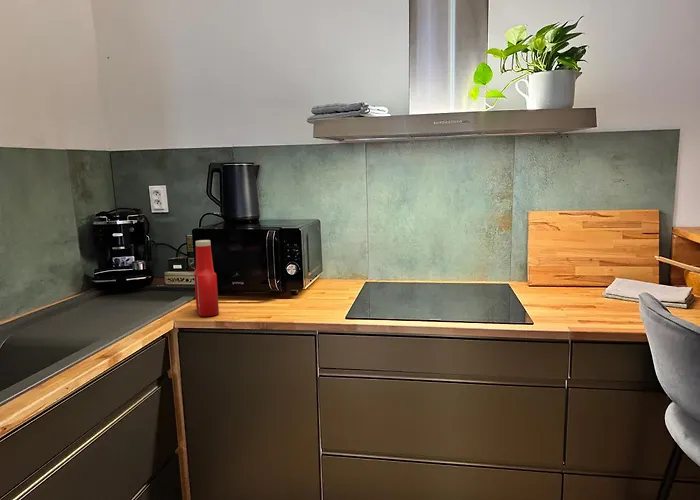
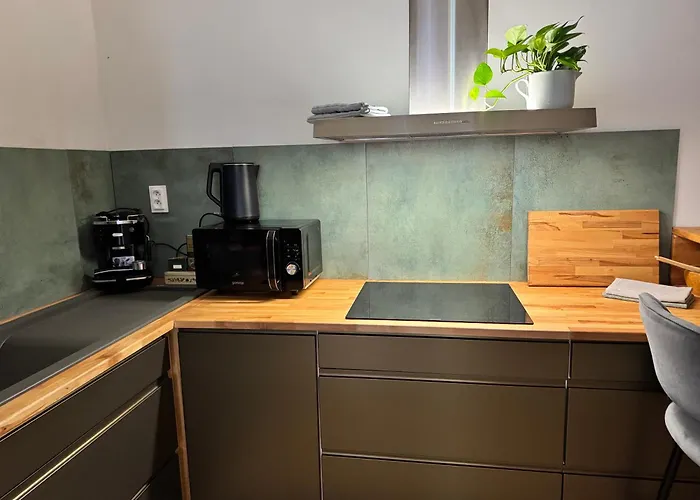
- soap bottle [193,239,220,317]
